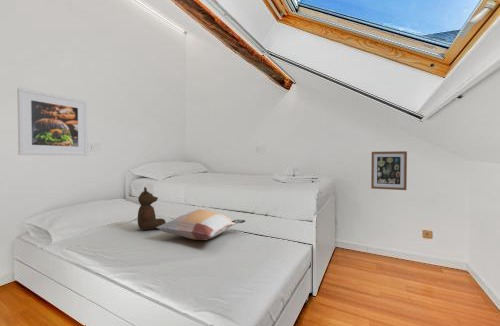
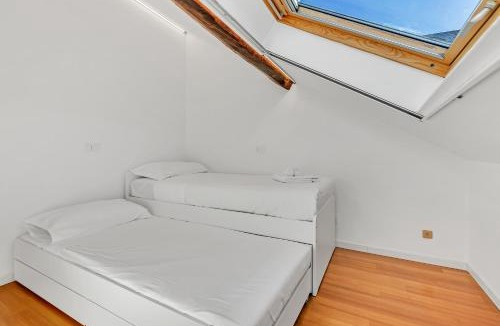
- decorative pillow [156,208,246,241]
- wall art [370,150,408,191]
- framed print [16,87,89,157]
- teddy bear [137,186,167,231]
